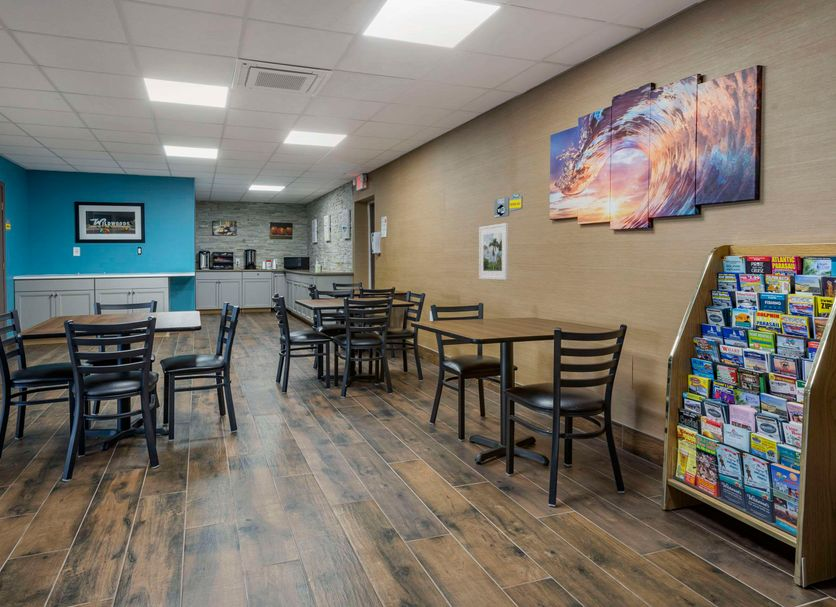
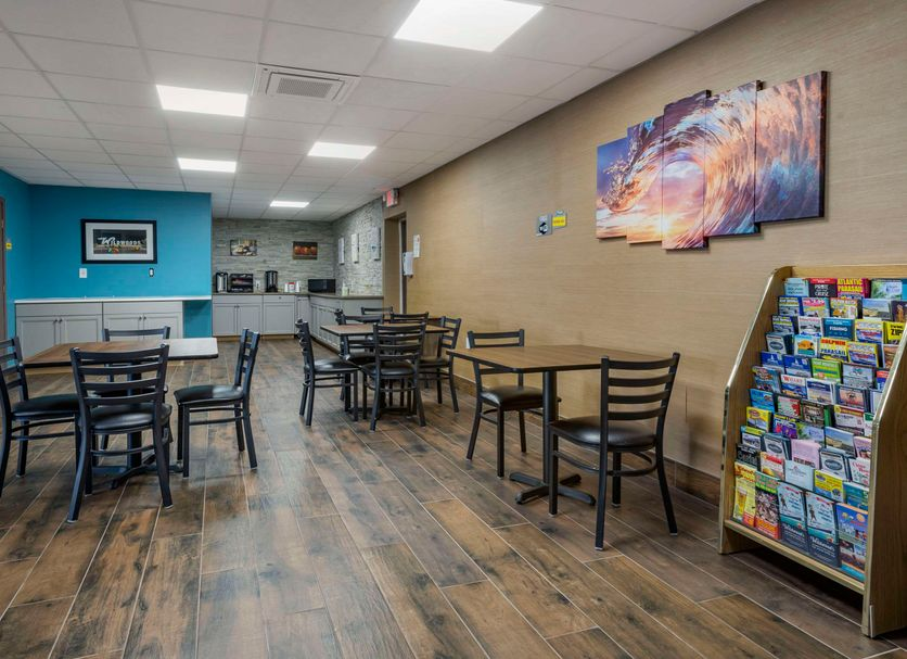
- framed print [478,222,509,281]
